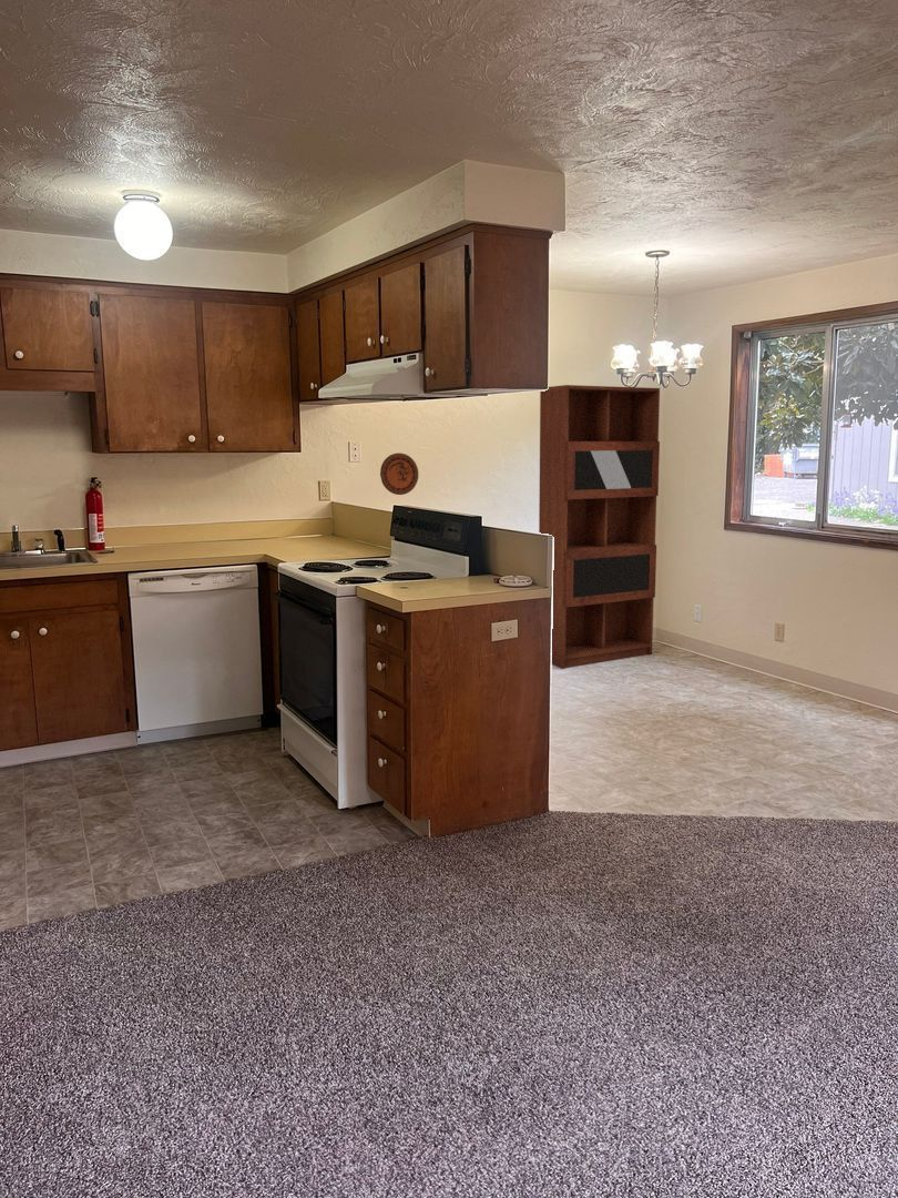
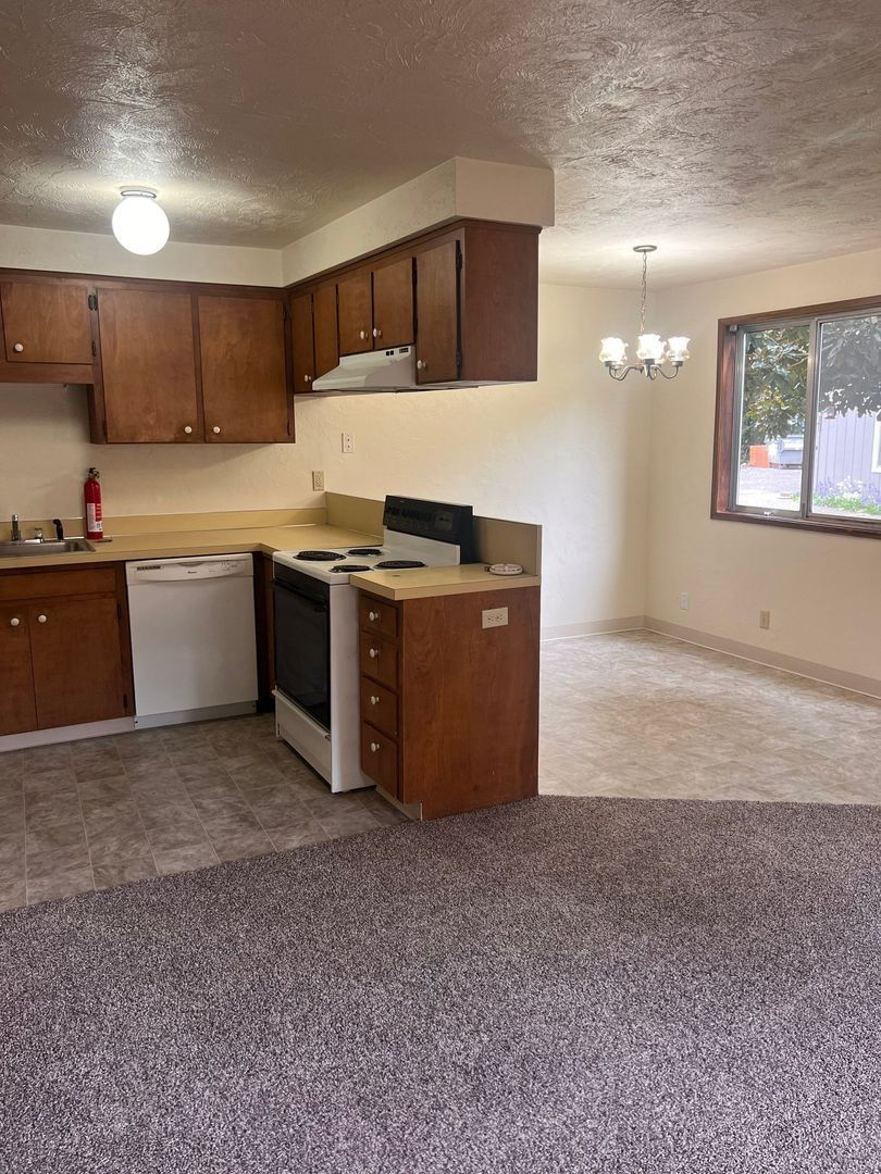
- bookcase [538,384,661,669]
- decorative plate [379,453,419,496]
